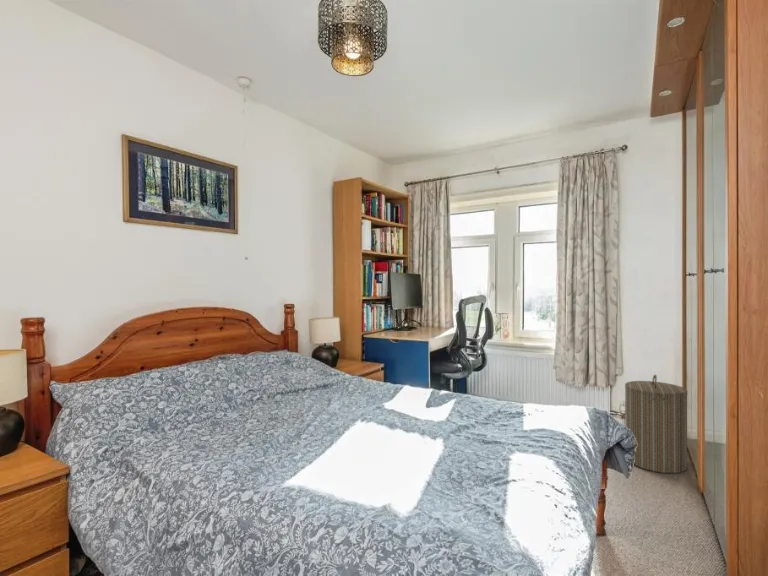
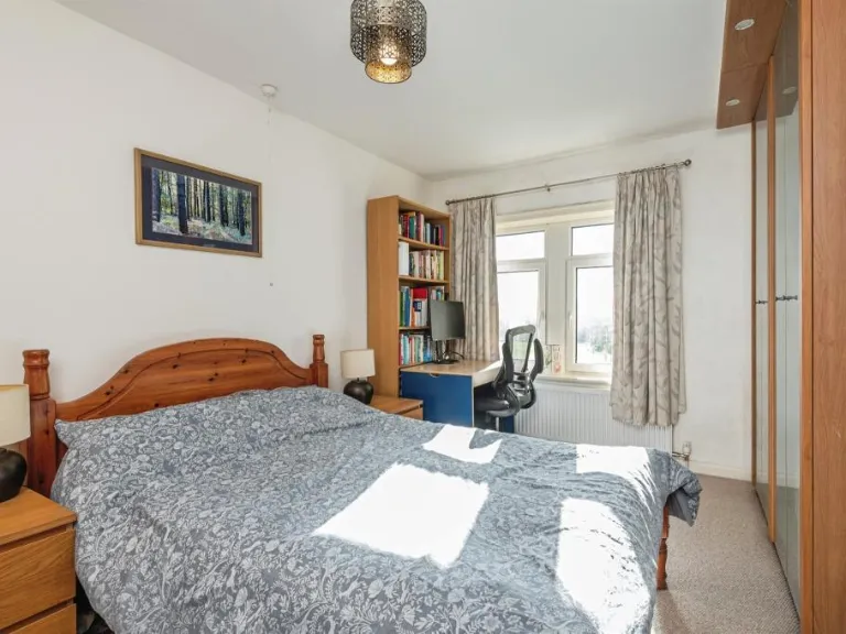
- laundry hamper [624,374,688,474]
